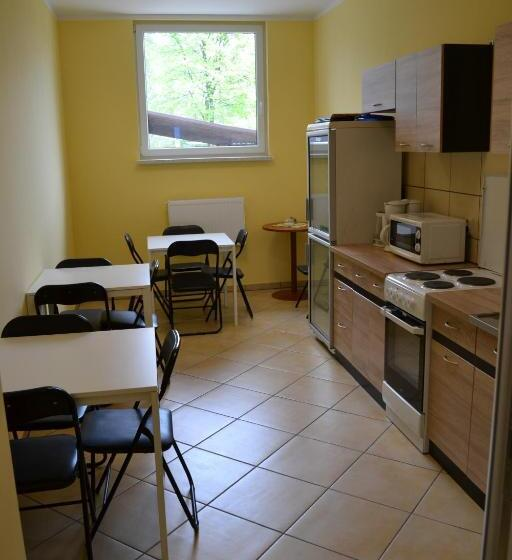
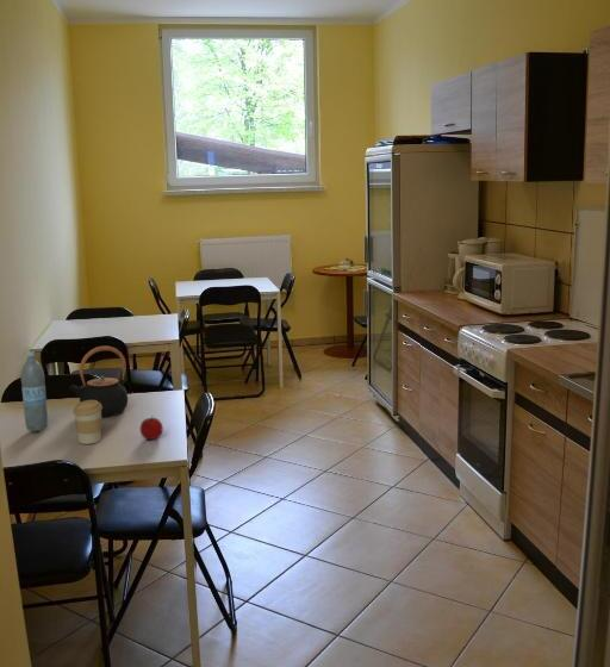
+ coffee cup [71,400,102,445]
+ water bottle [20,350,49,434]
+ teapot [68,344,129,418]
+ apple [138,416,164,441]
